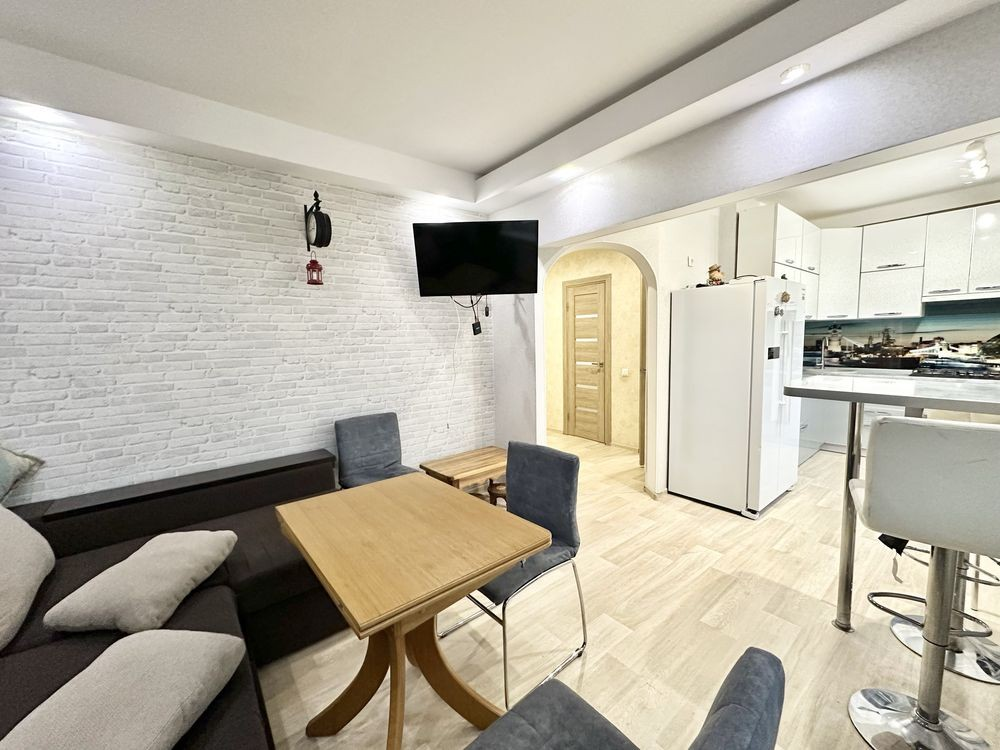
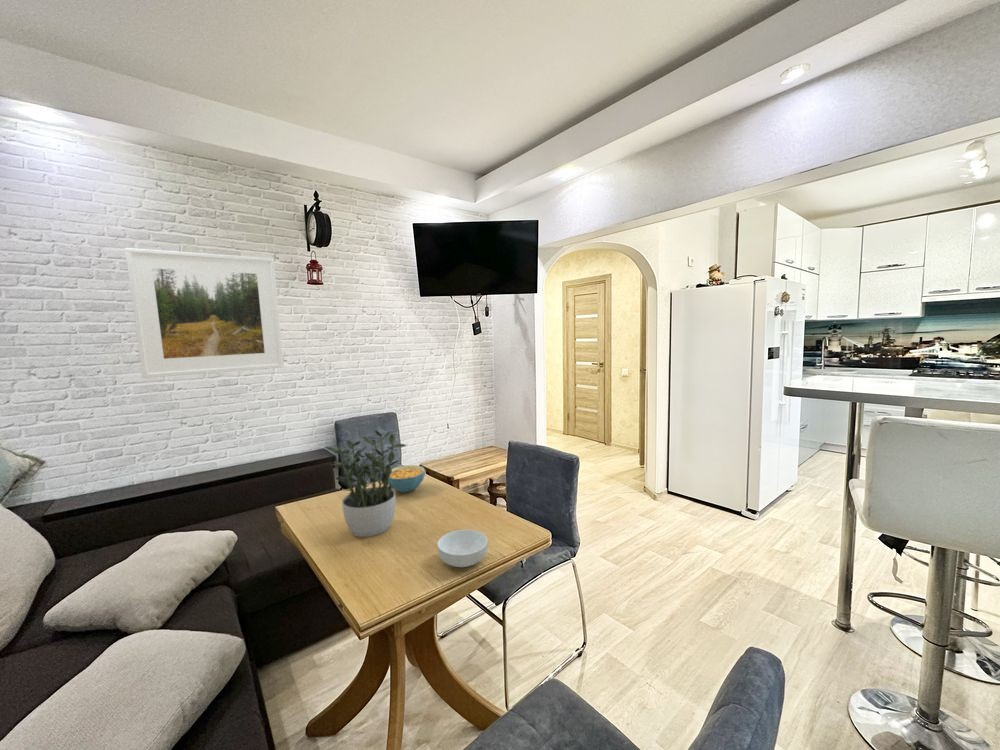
+ cereal bowl [437,529,489,568]
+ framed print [124,247,285,379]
+ cereal bowl [389,464,426,493]
+ potted plant [324,429,407,538]
